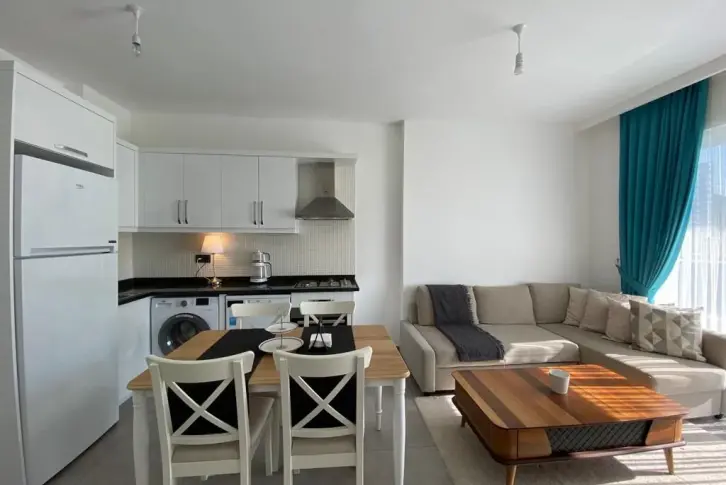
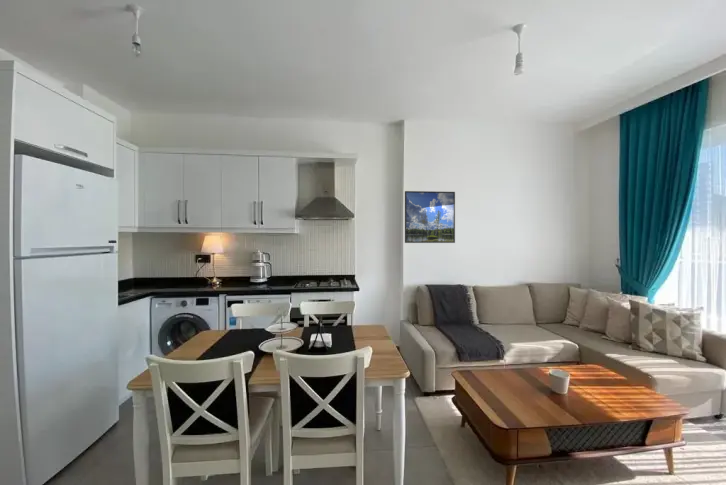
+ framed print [404,190,456,244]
